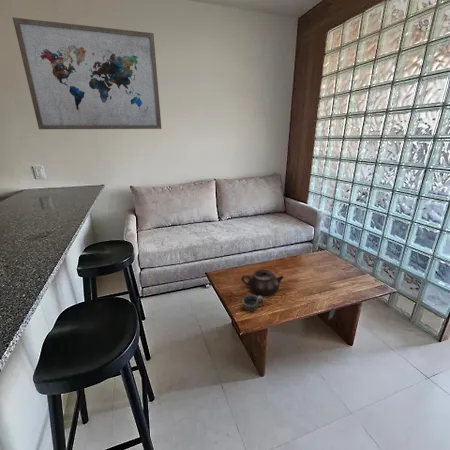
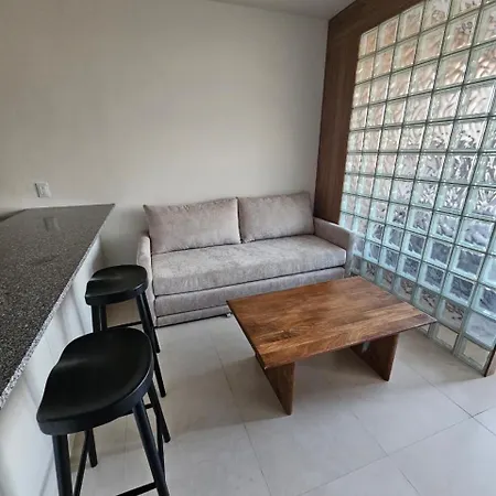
- teapot [240,269,285,296]
- wall art [12,17,162,130]
- cup [242,294,265,312]
